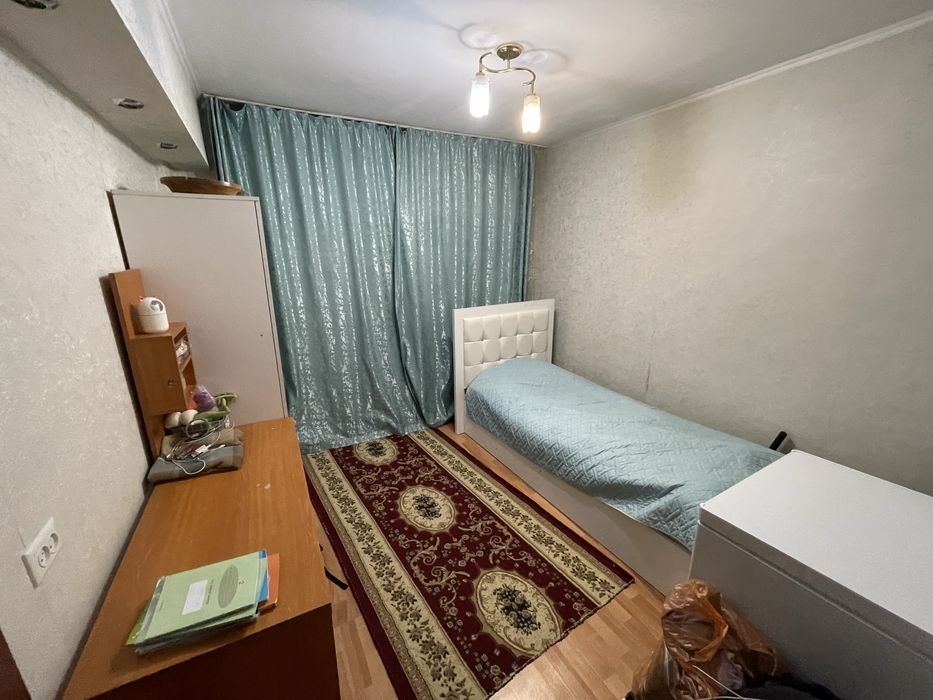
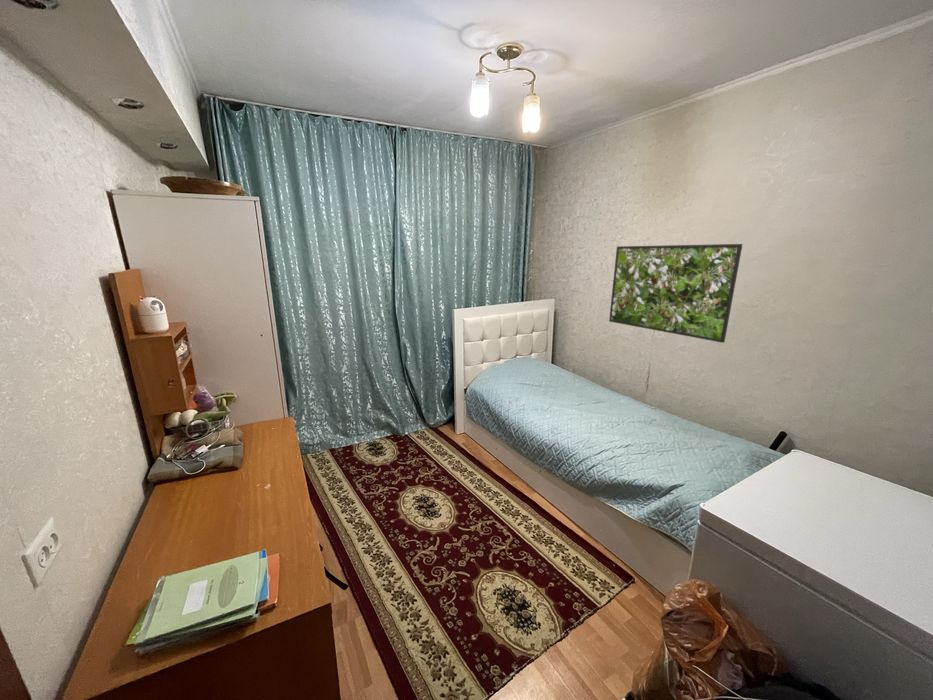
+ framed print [608,243,744,344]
